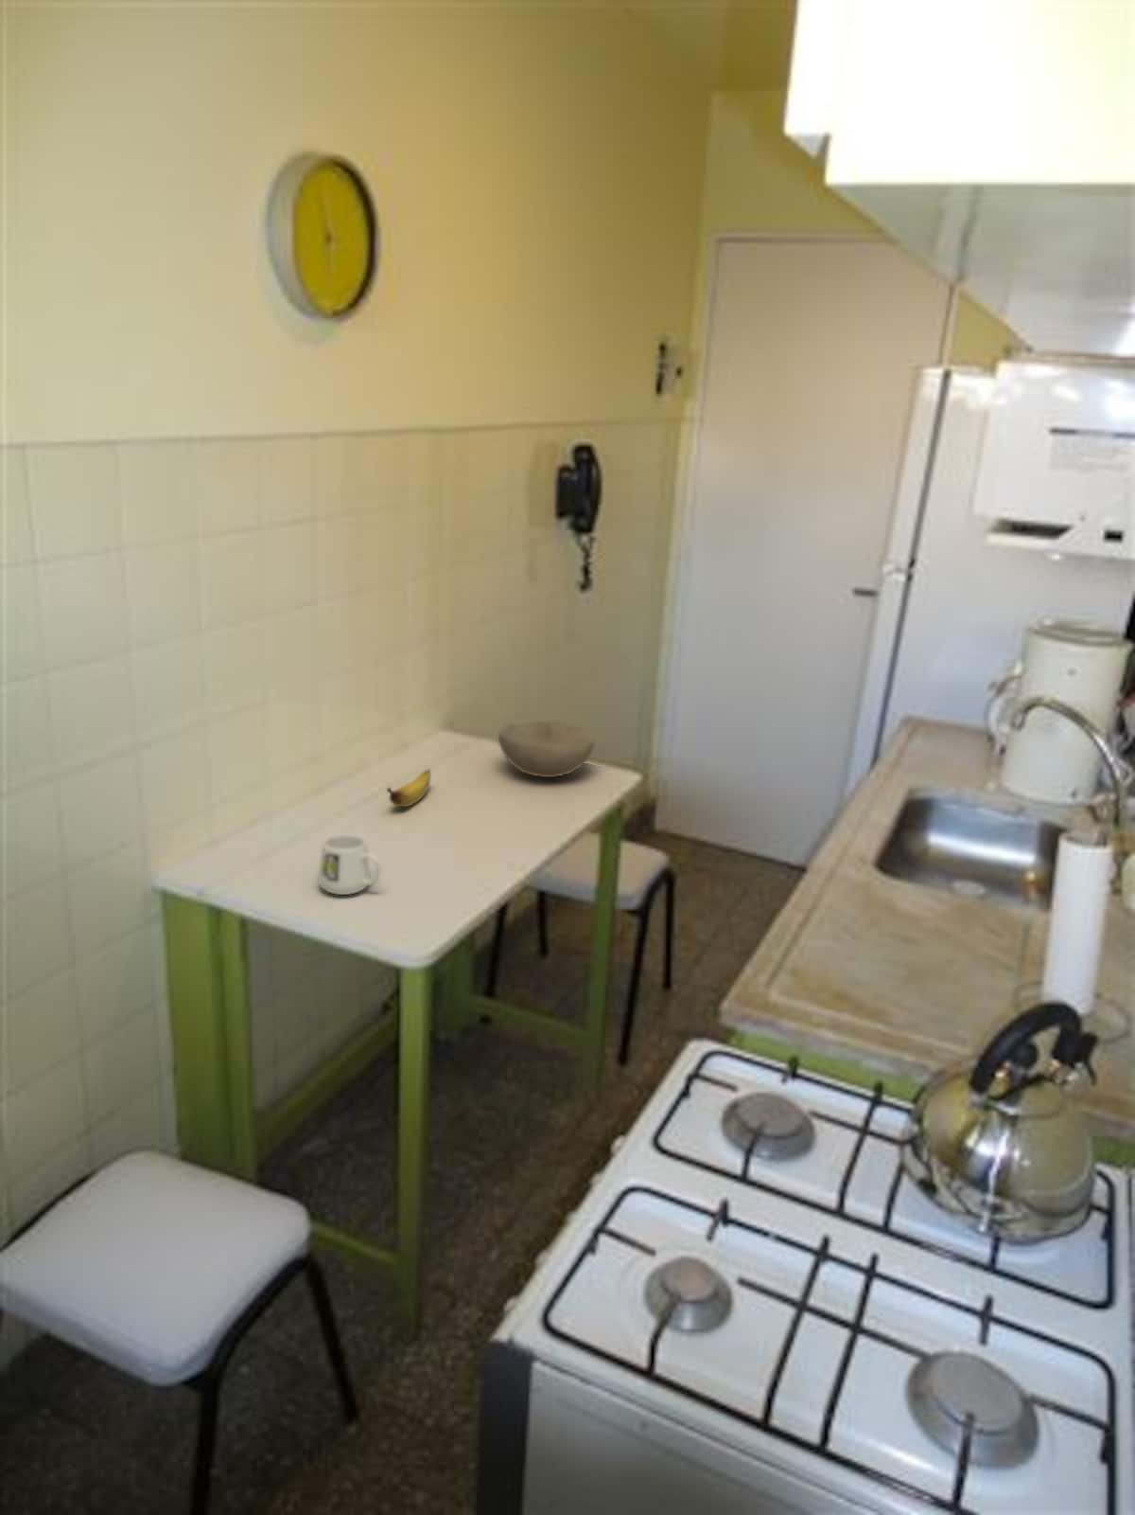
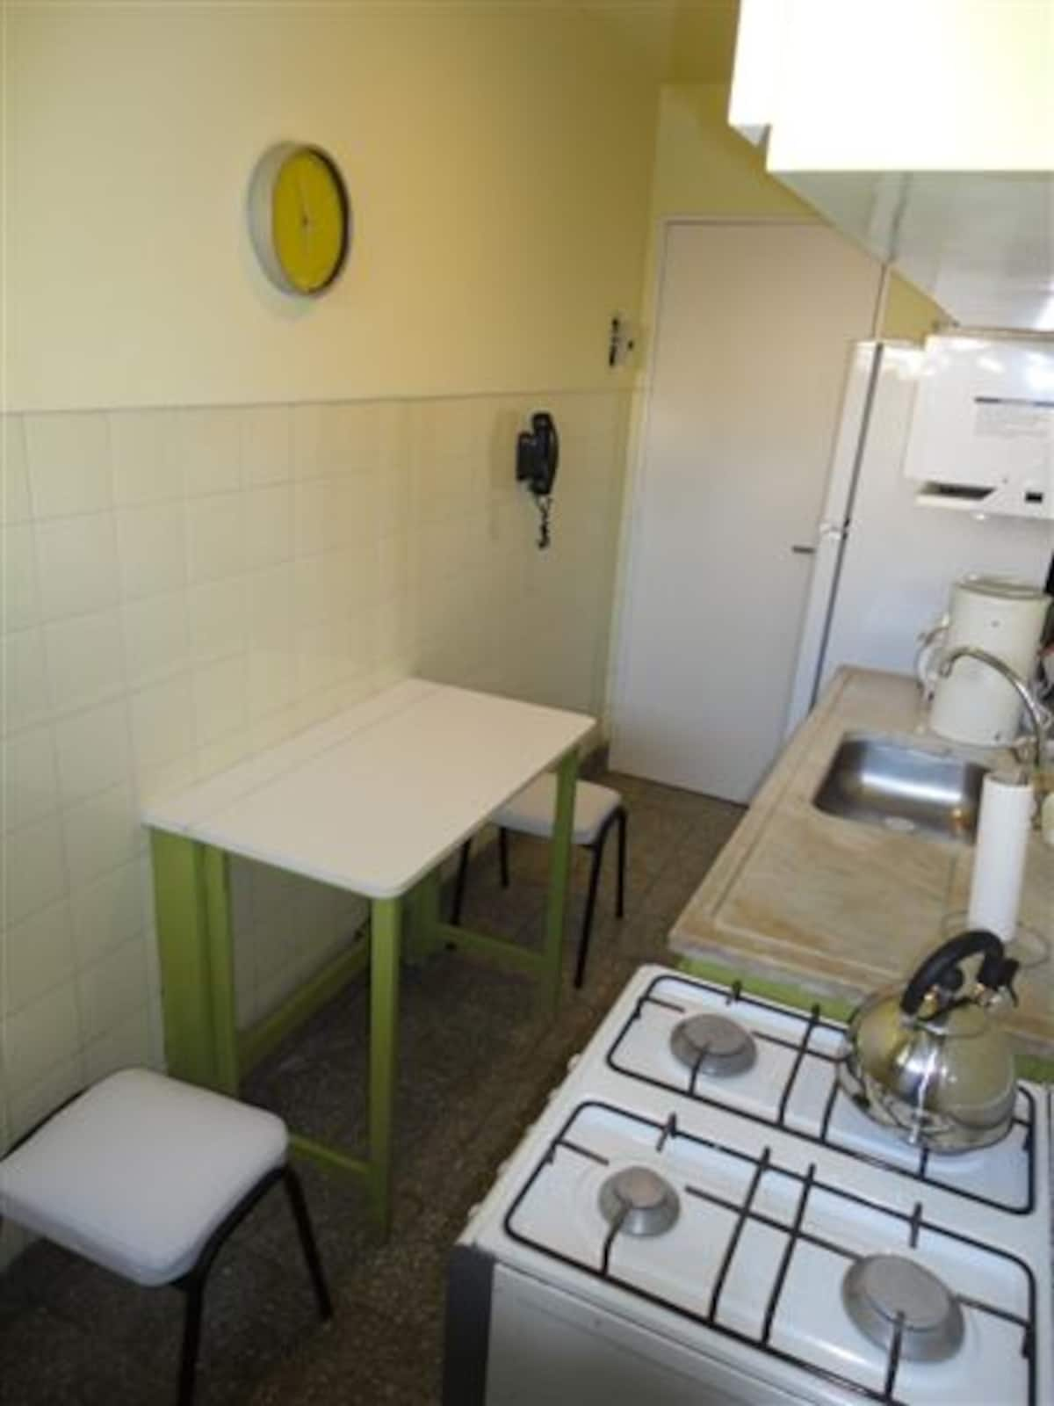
- mug [317,833,382,896]
- bowl [497,721,596,778]
- banana [386,768,432,808]
